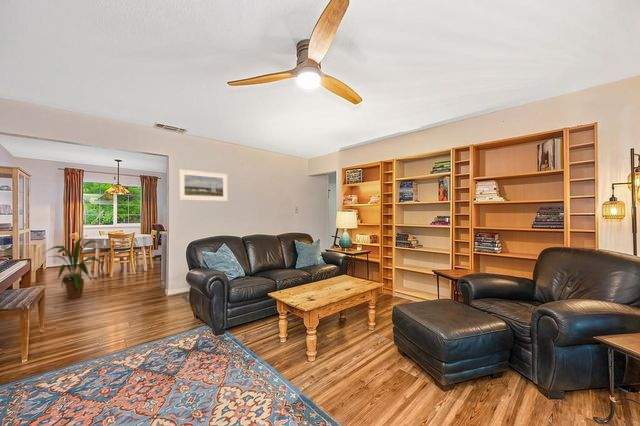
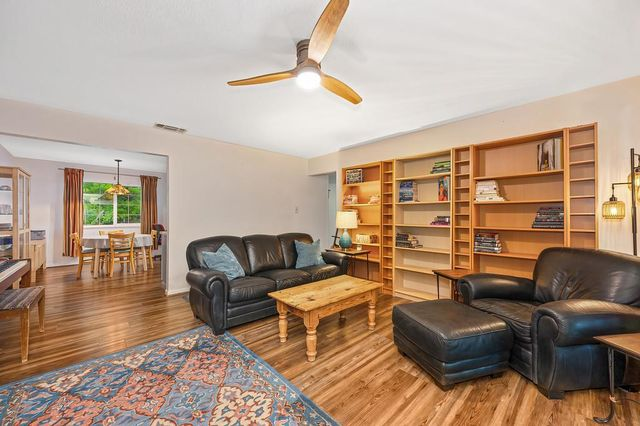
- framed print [178,168,228,202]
- house plant [41,234,104,300]
